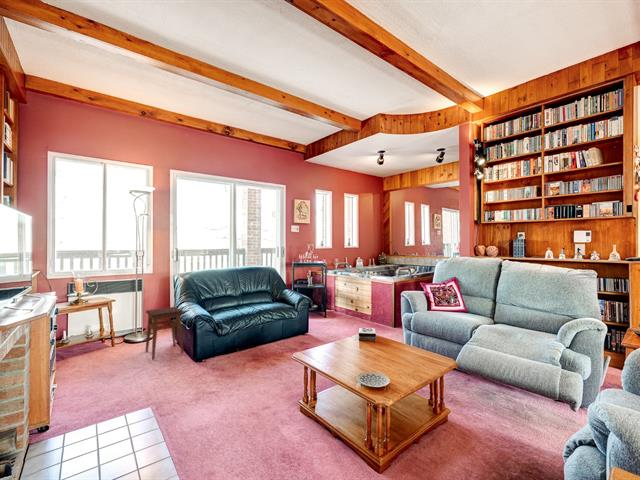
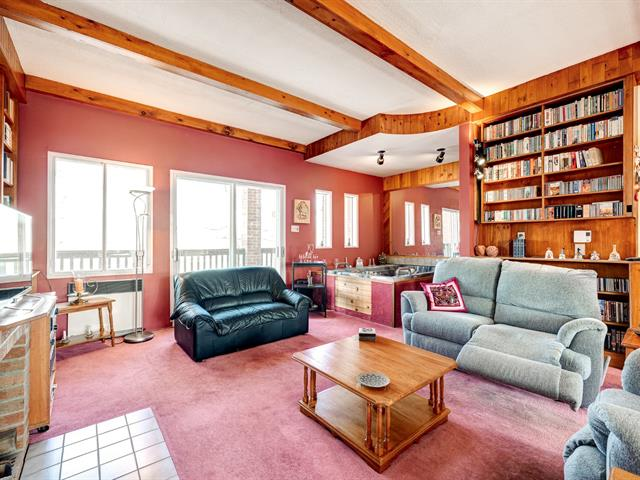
- stool [145,306,185,361]
